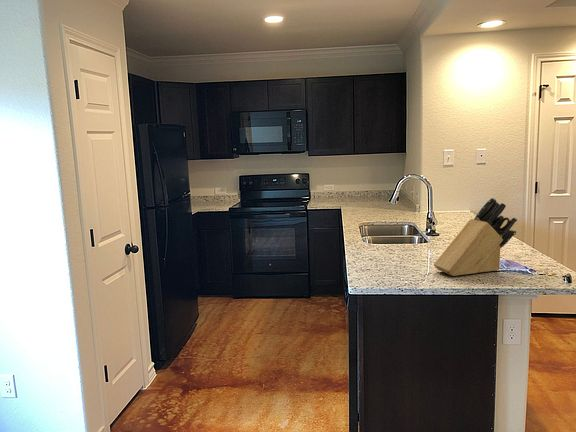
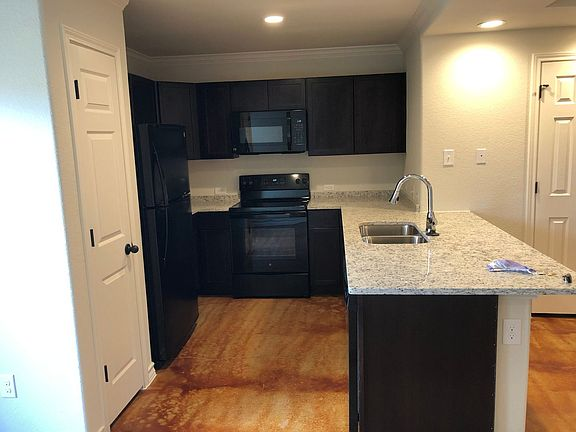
- knife block [433,197,518,277]
